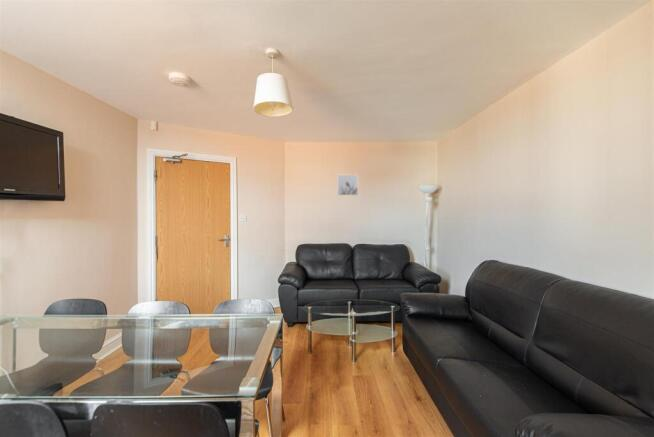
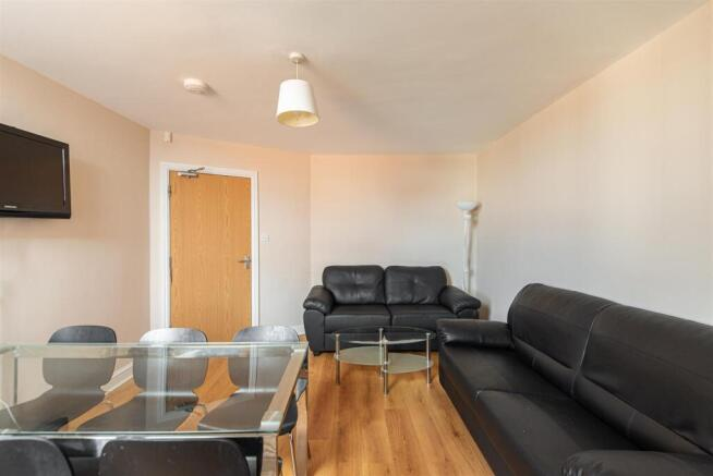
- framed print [336,174,359,197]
